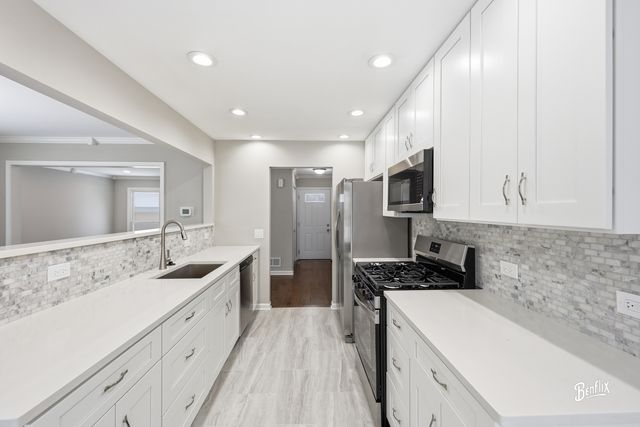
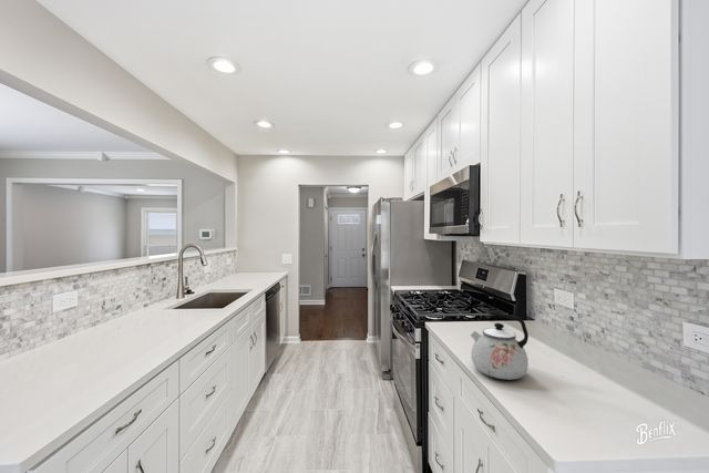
+ kettle [470,310,530,381]
